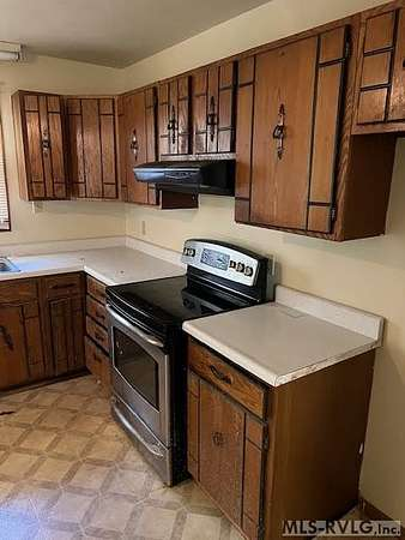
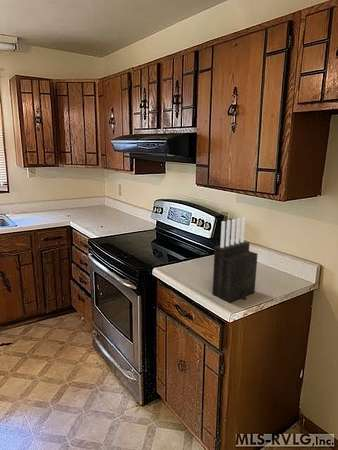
+ knife block [211,216,259,304]
